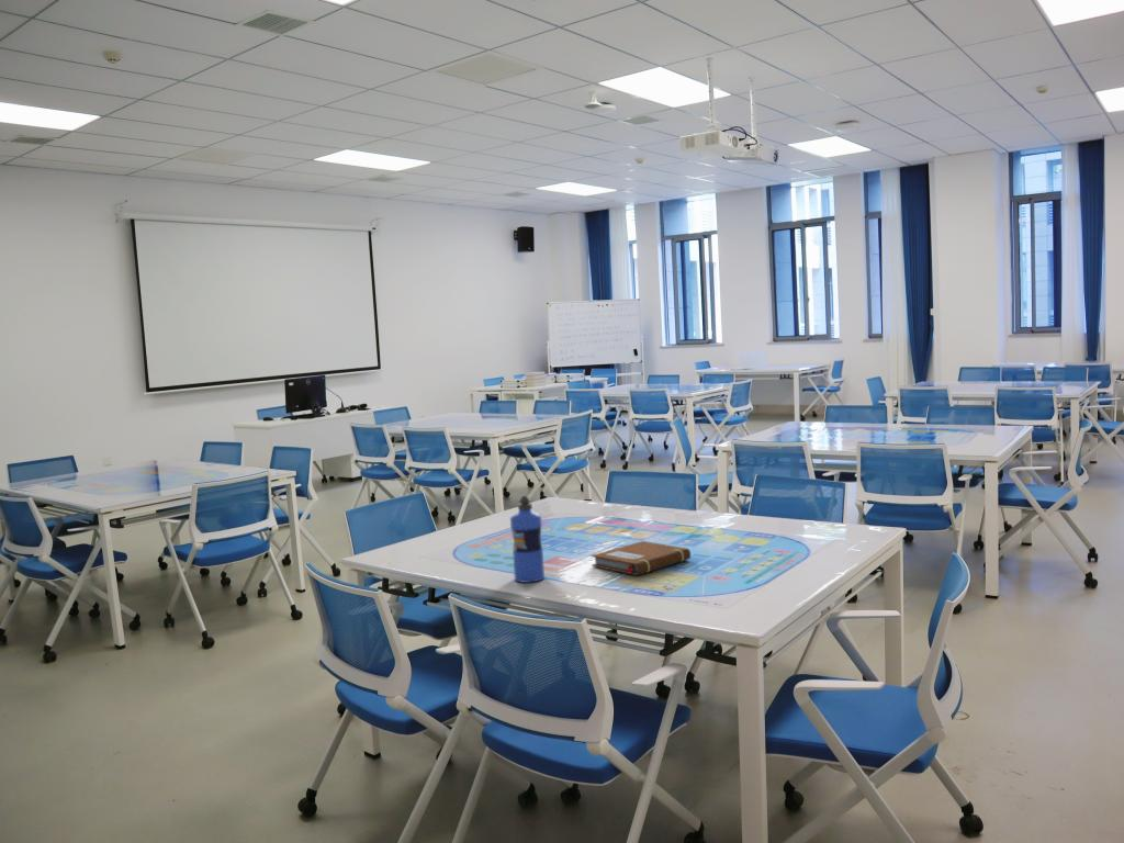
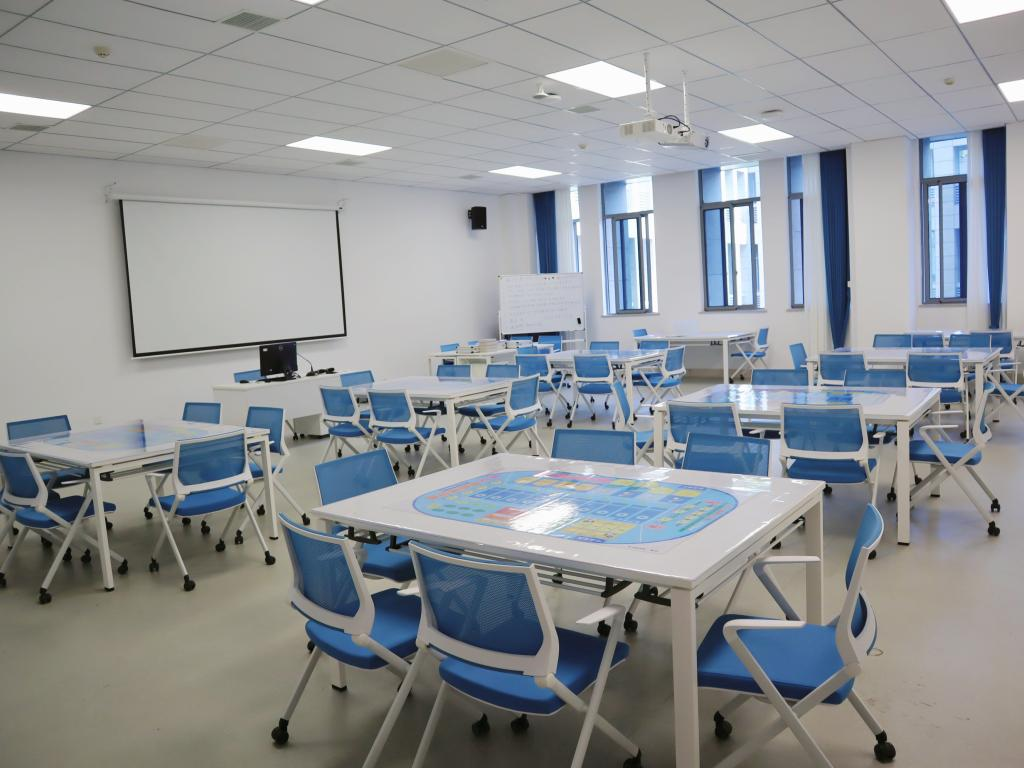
- water bottle [509,495,546,584]
- notebook [591,540,692,576]
